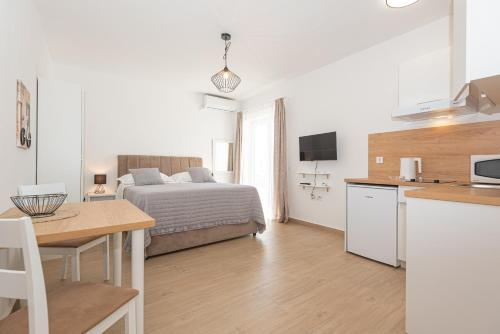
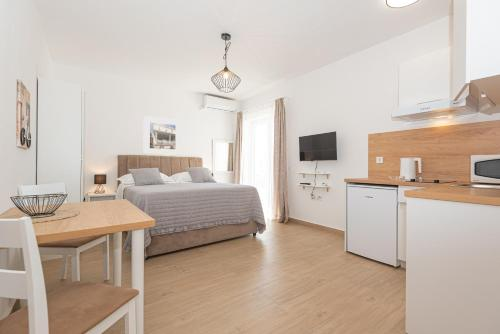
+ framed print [143,115,182,156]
